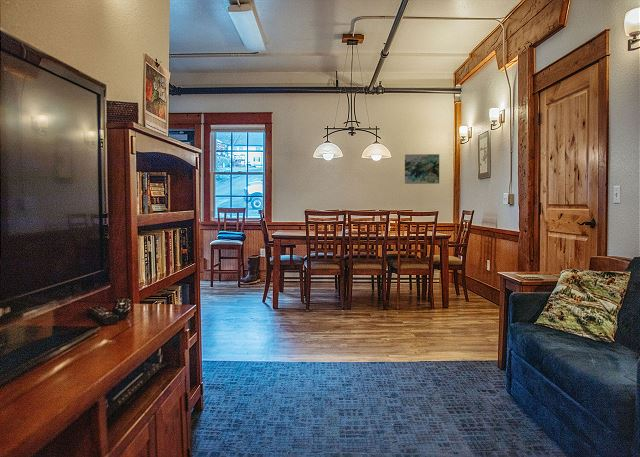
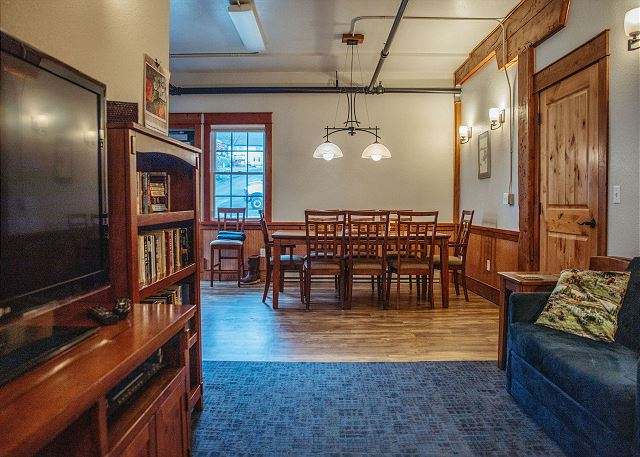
- wall art [404,153,440,185]
